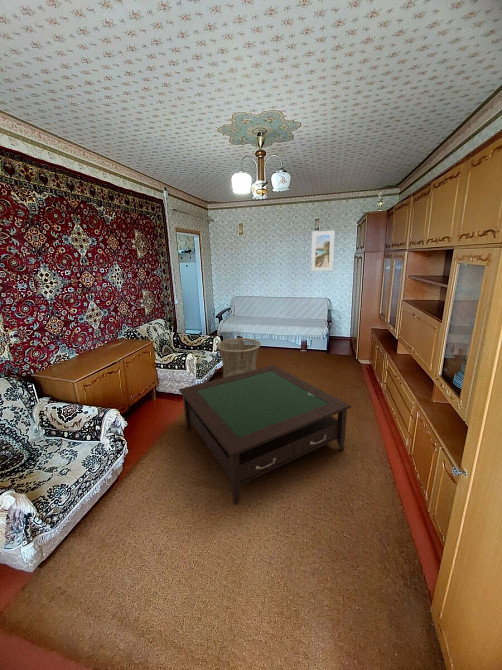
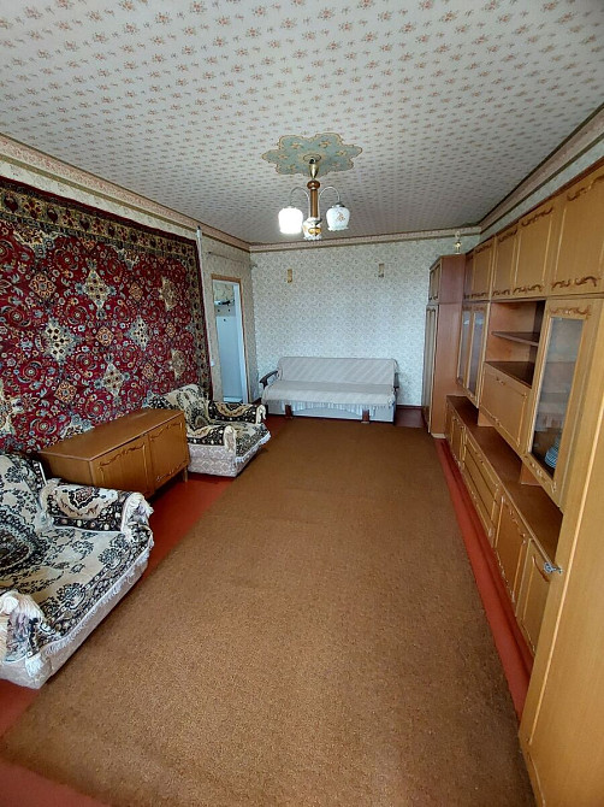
- coffee table [178,364,352,506]
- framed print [310,230,335,272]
- basket [216,337,262,378]
